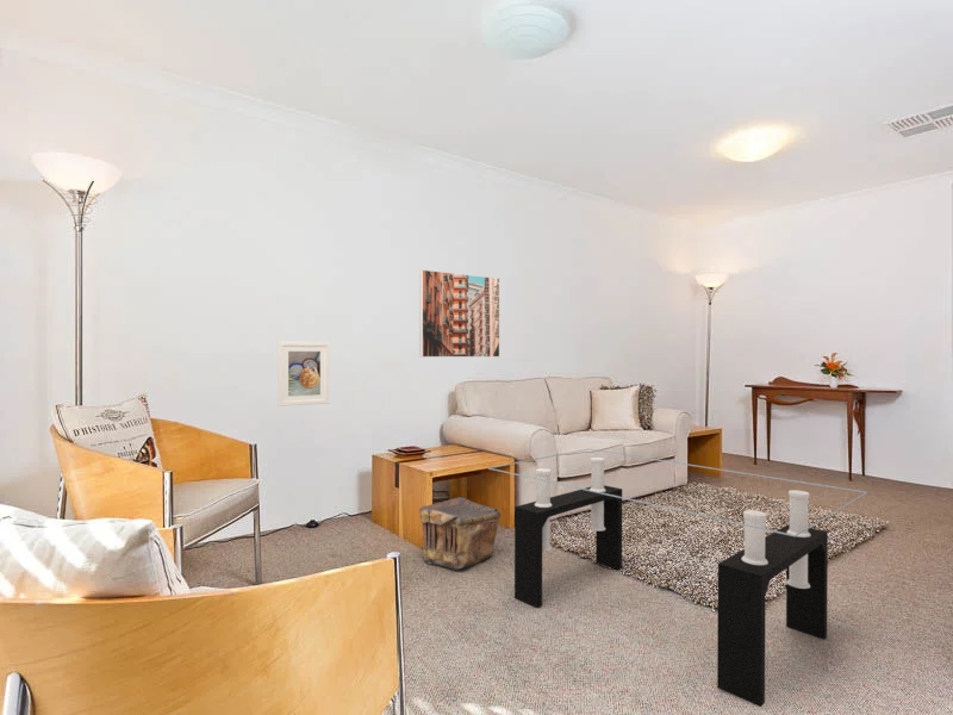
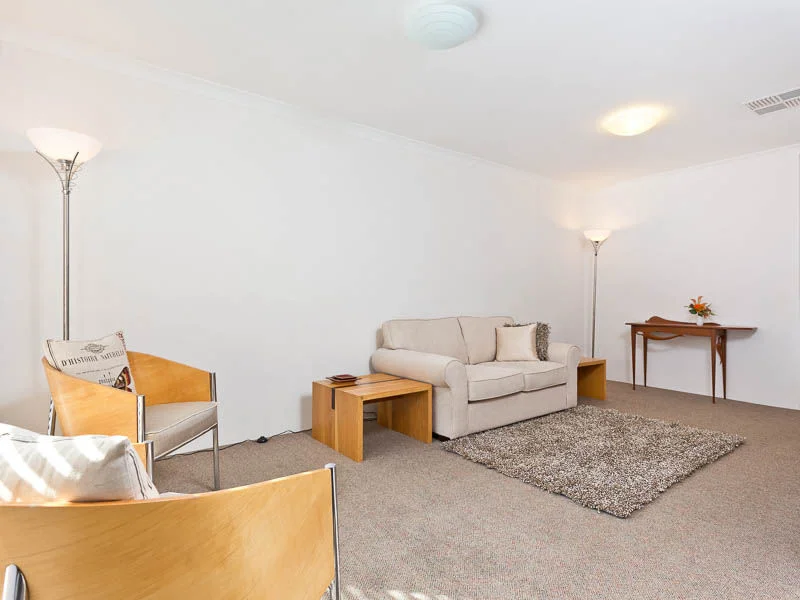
- pouch [418,496,502,571]
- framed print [276,341,330,408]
- coffee table [487,448,868,708]
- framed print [418,268,502,359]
